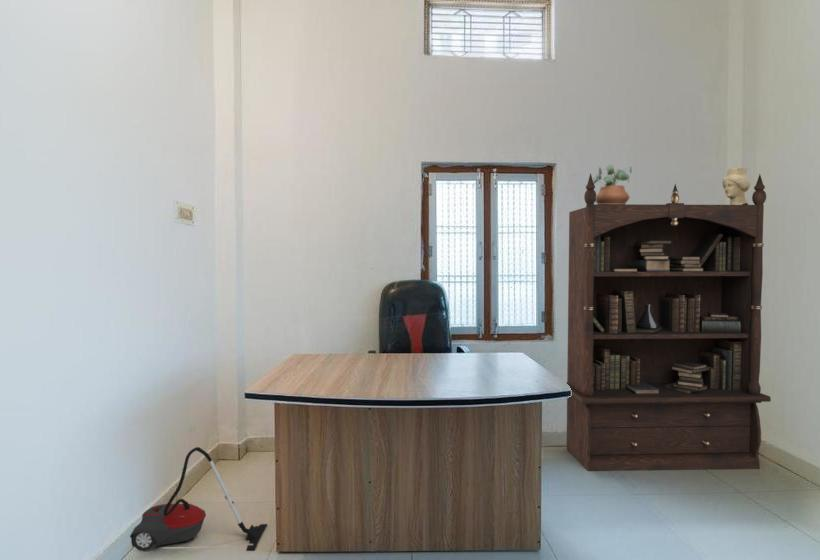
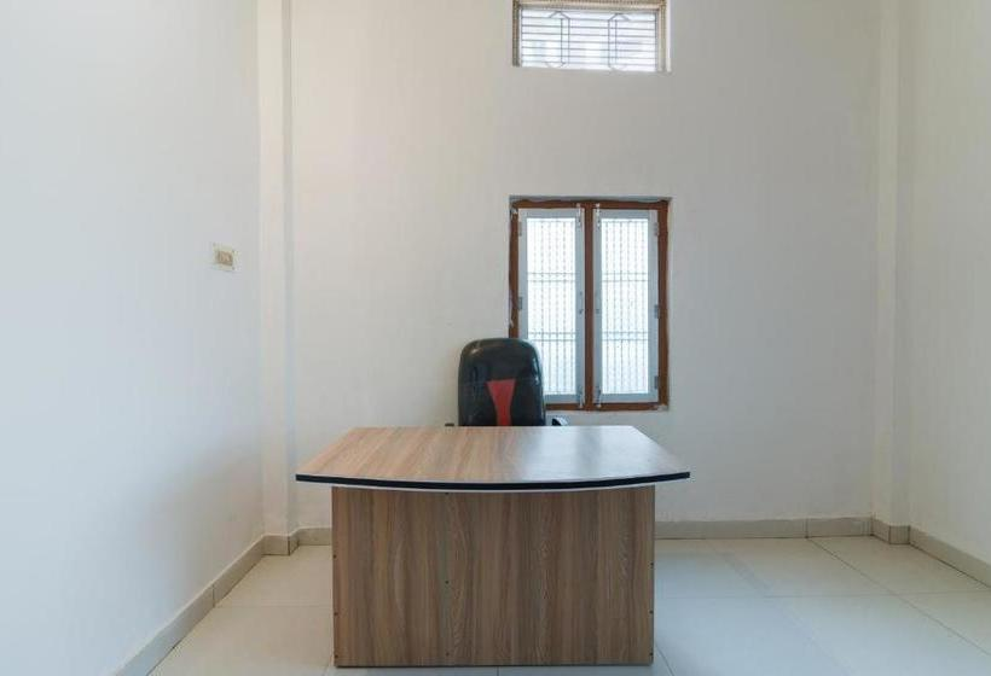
- potted plant [592,164,633,204]
- vacuum cleaner [129,446,268,552]
- decorative vase [721,167,751,205]
- bookcase [565,172,772,472]
